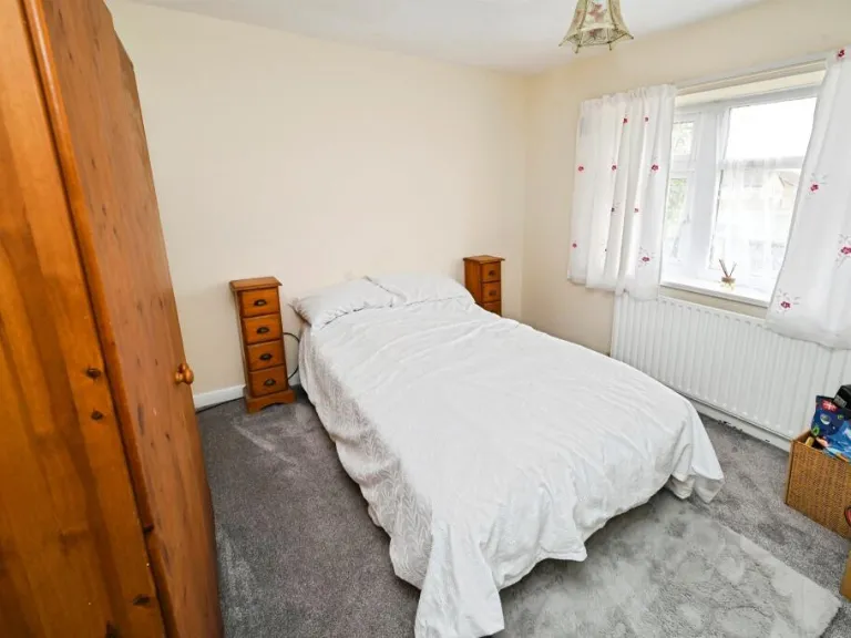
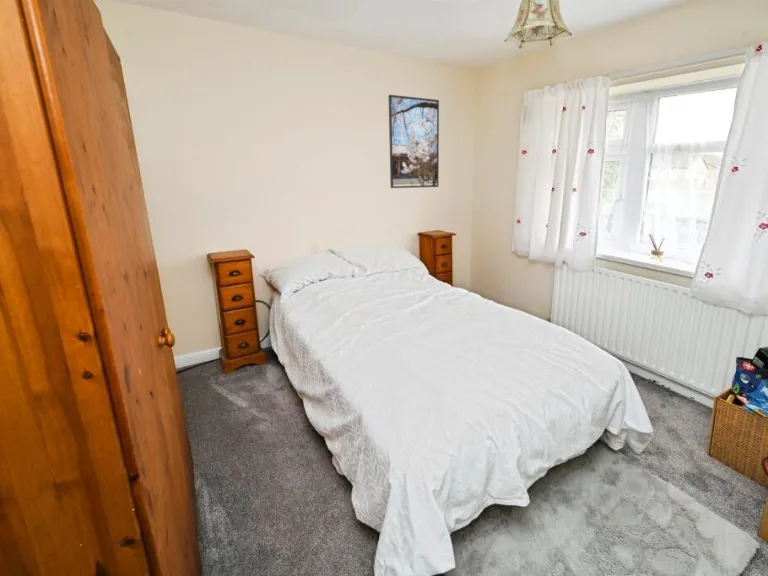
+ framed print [387,94,440,189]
